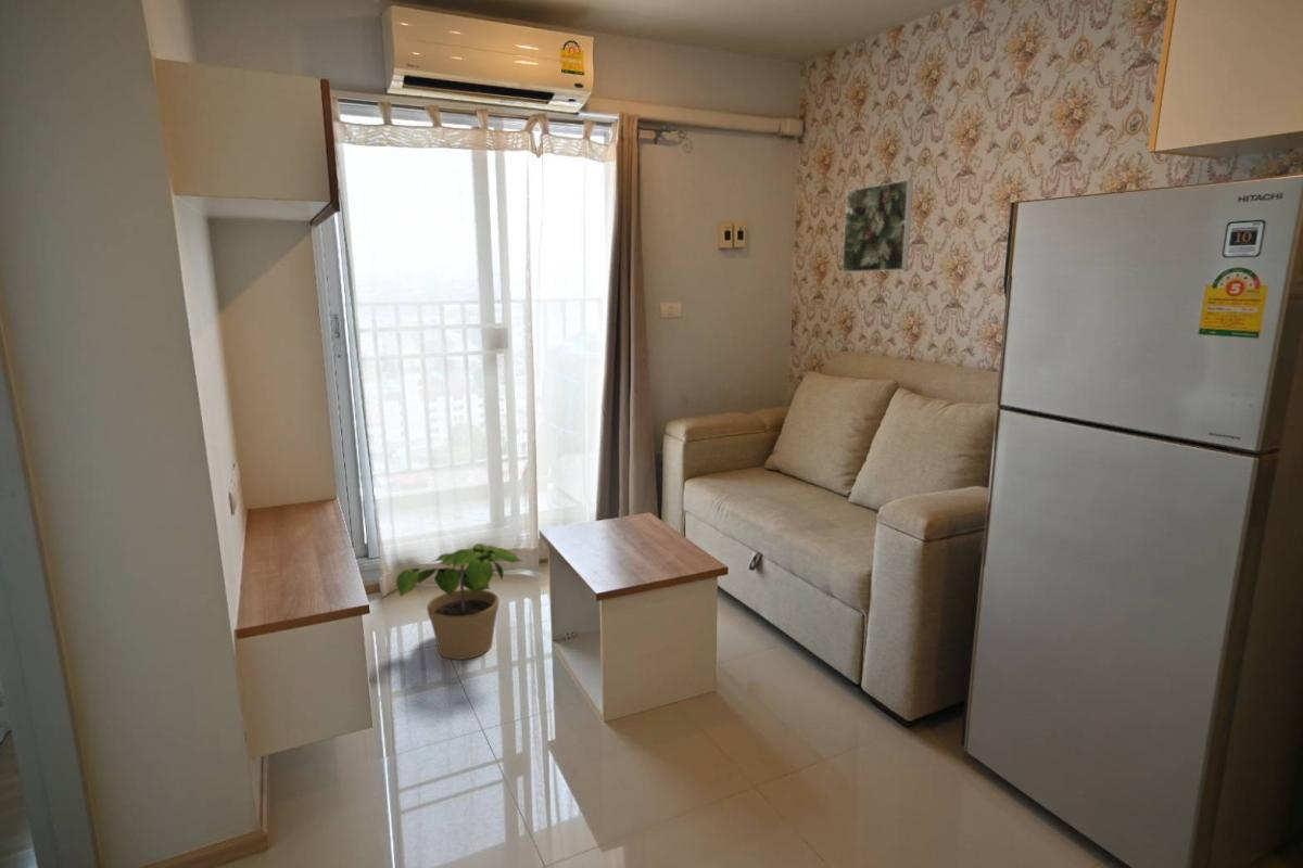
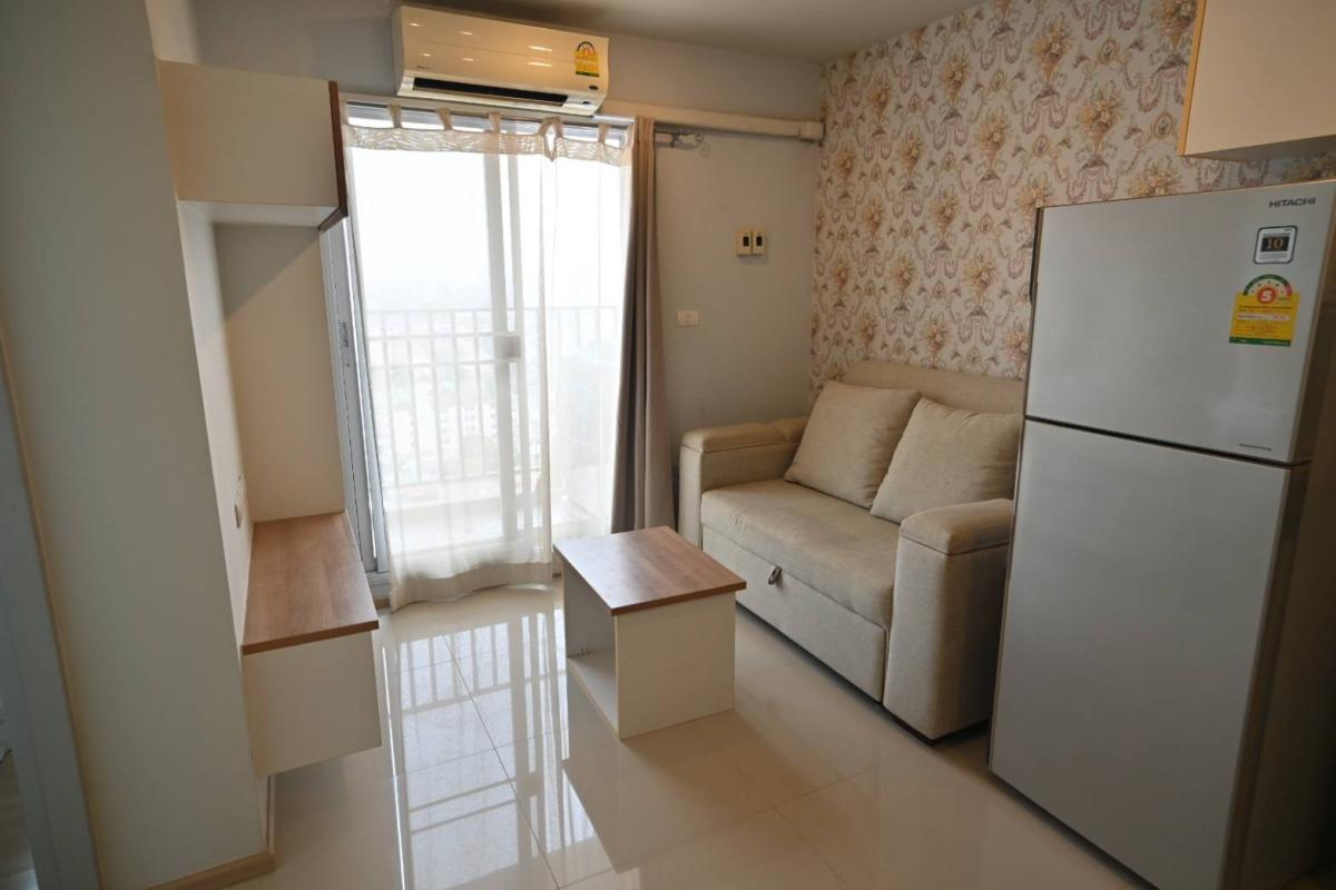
- potted plant [395,542,522,661]
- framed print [842,179,914,273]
